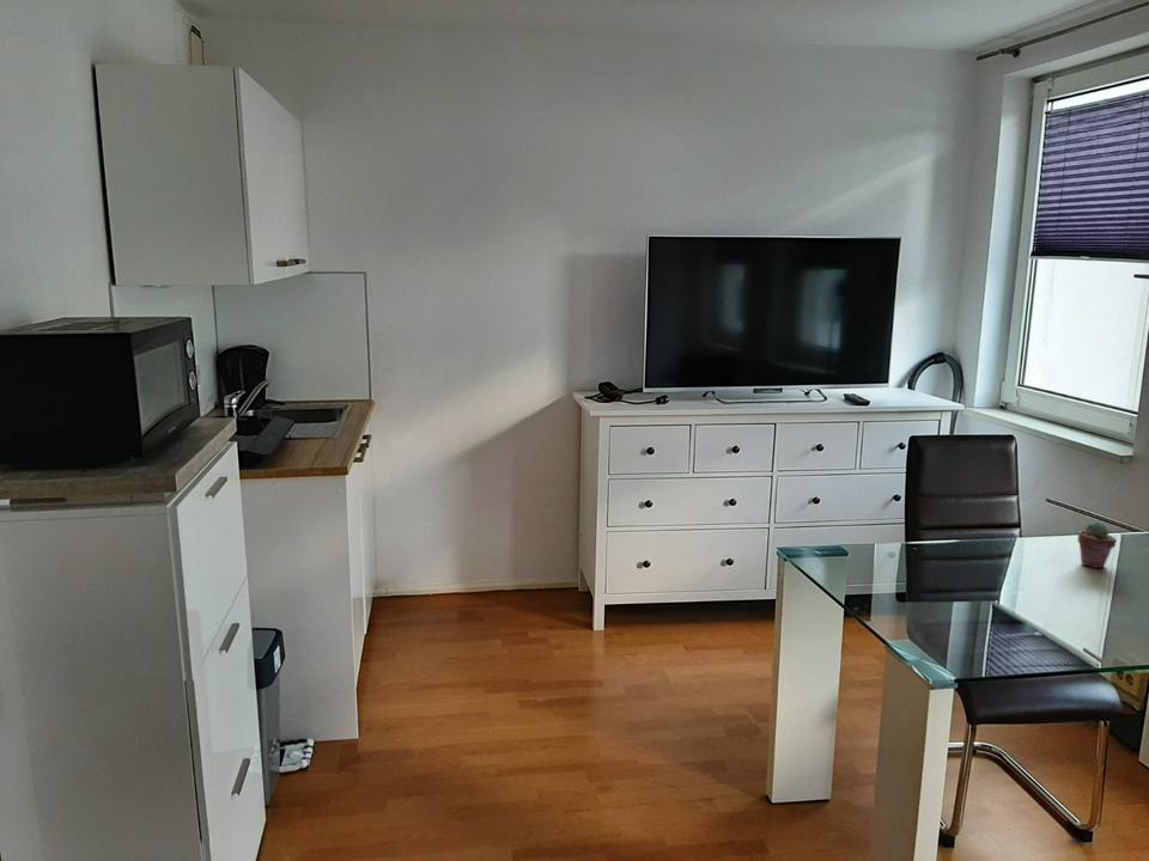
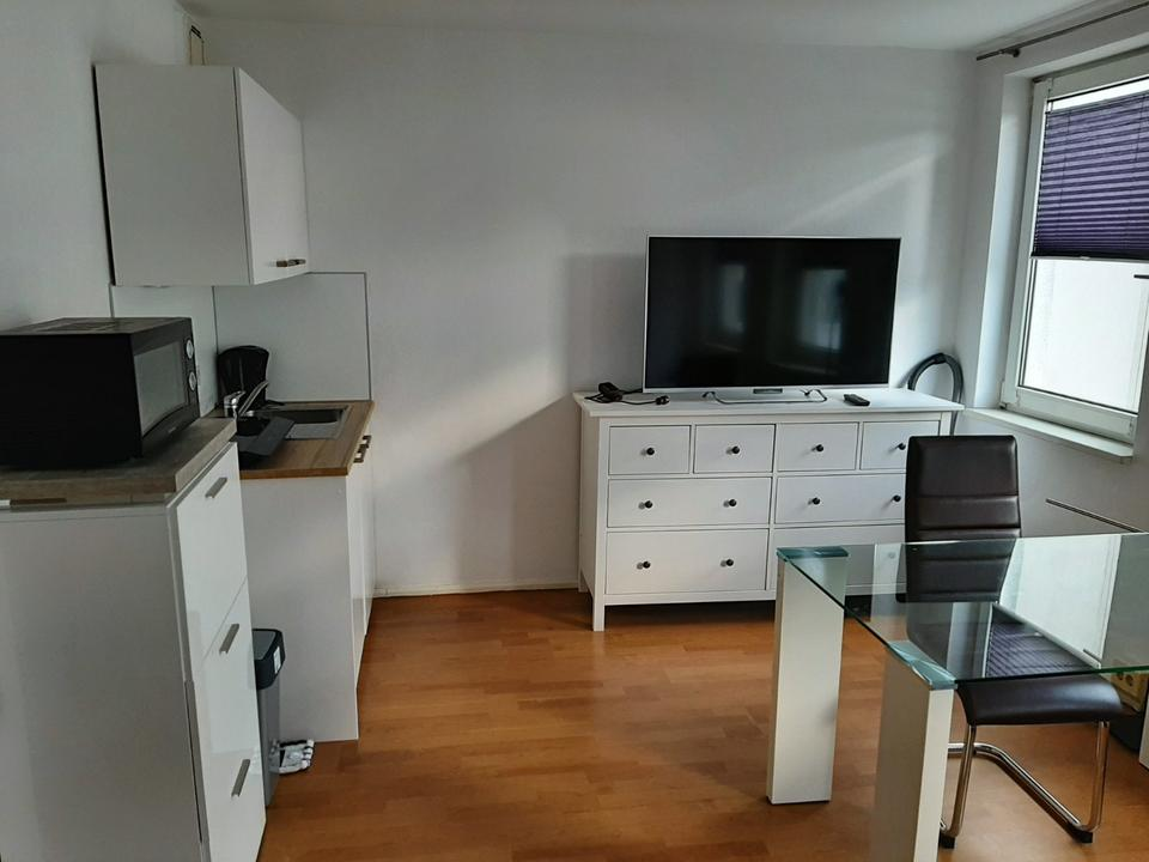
- potted succulent [1076,521,1118,569]
